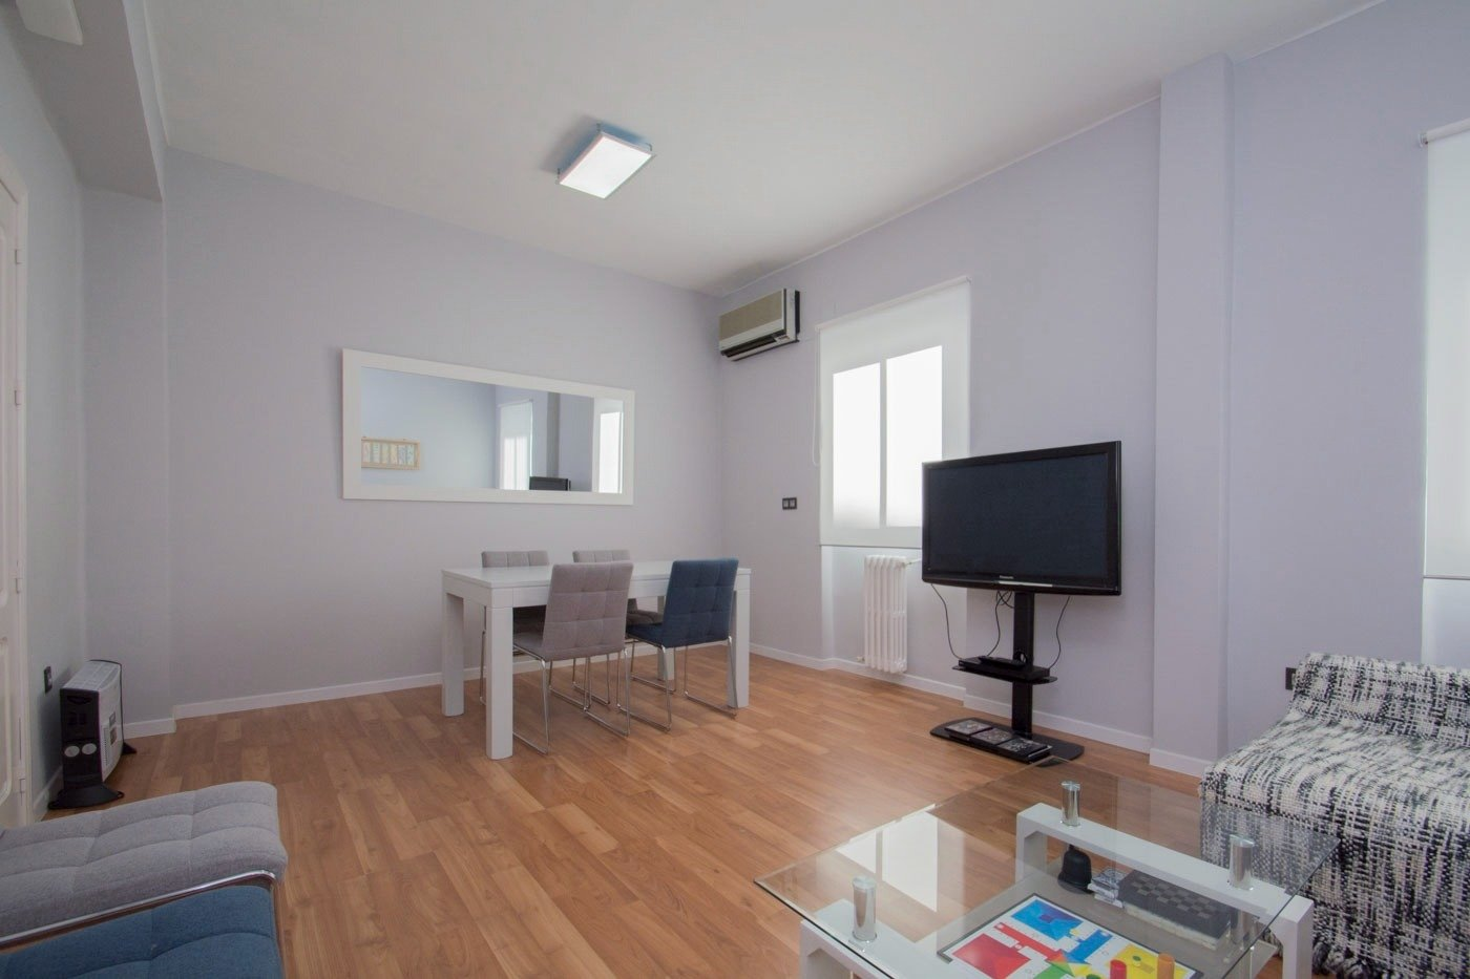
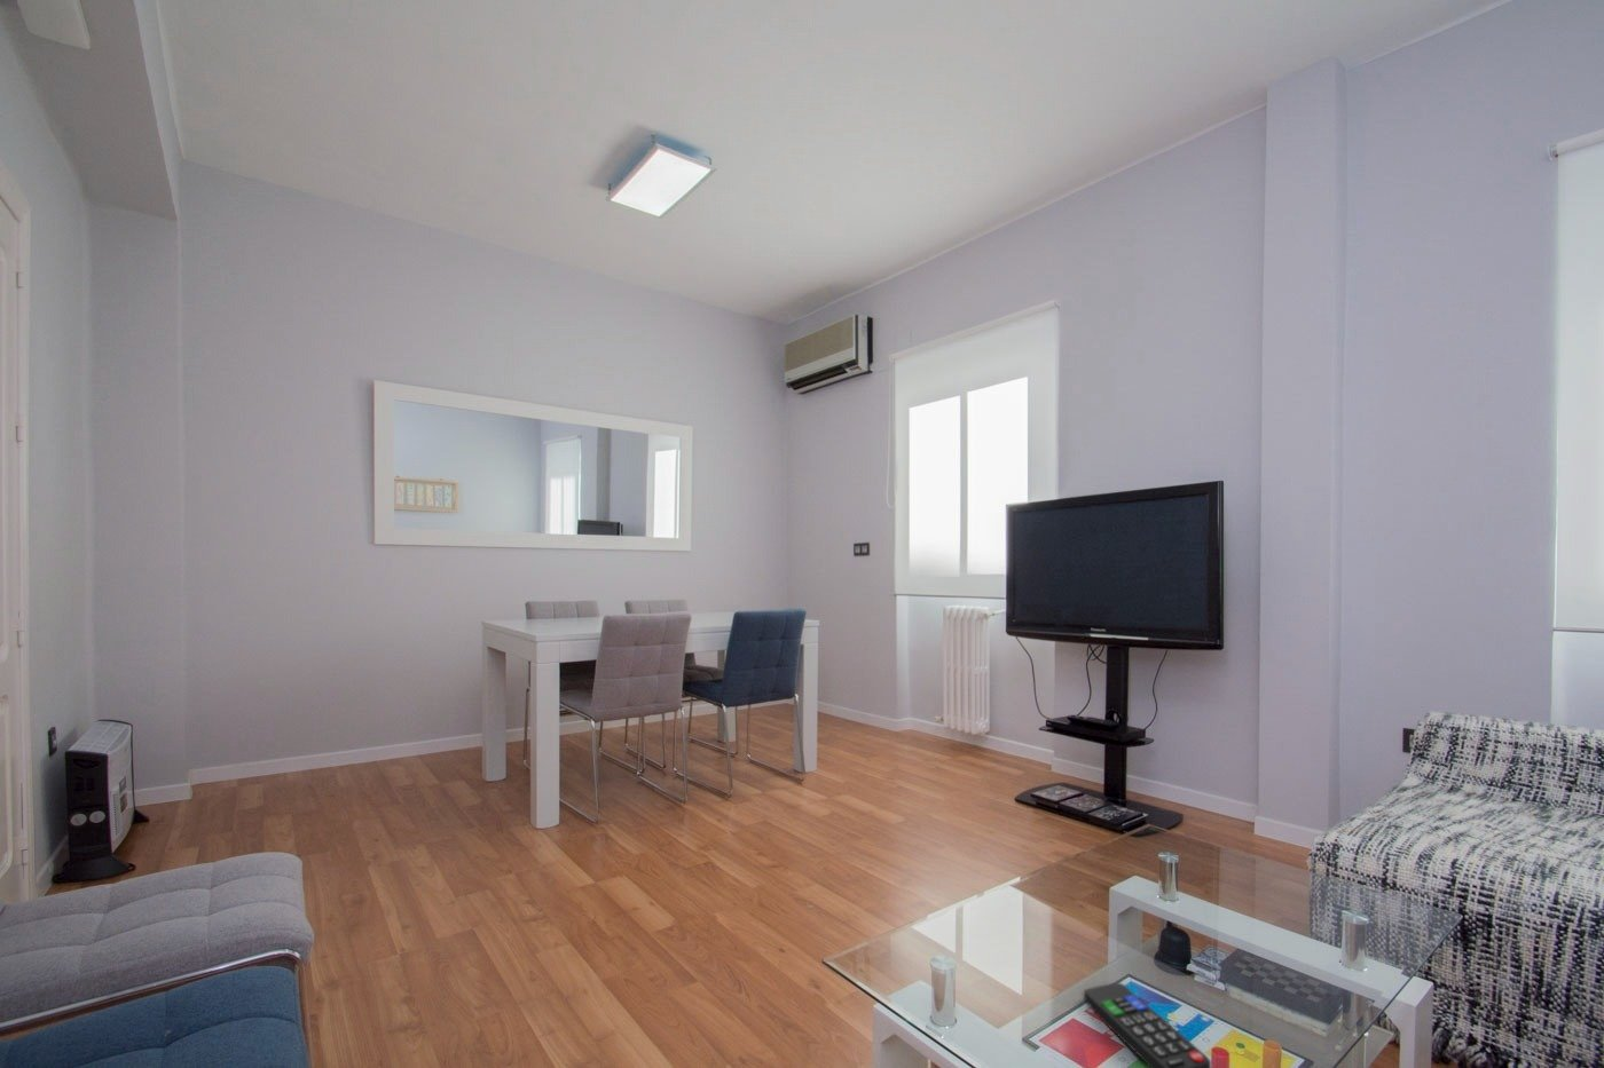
+ remote control [1083,982,1212,1068]
